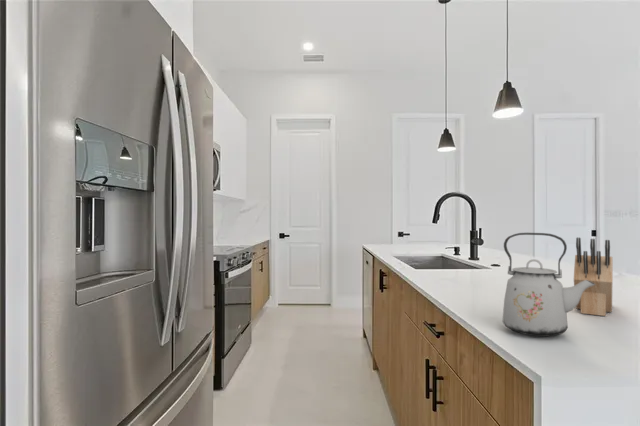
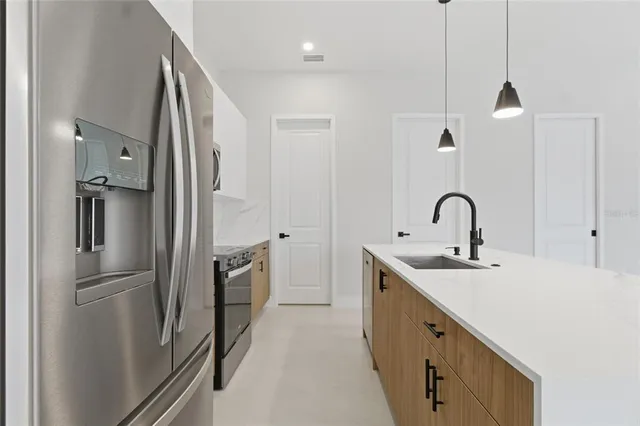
- knife block [573,237,614,317]
- kettle [502,232,595,337]
